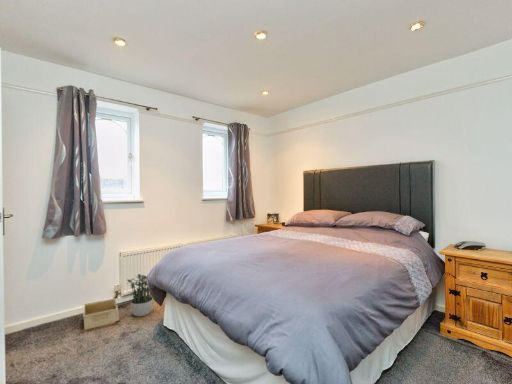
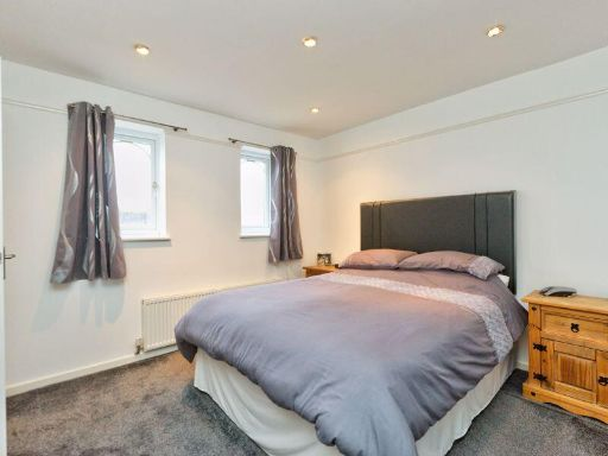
- storage bin [82,298,120,331]
- potted plant [126,273,154,317]
